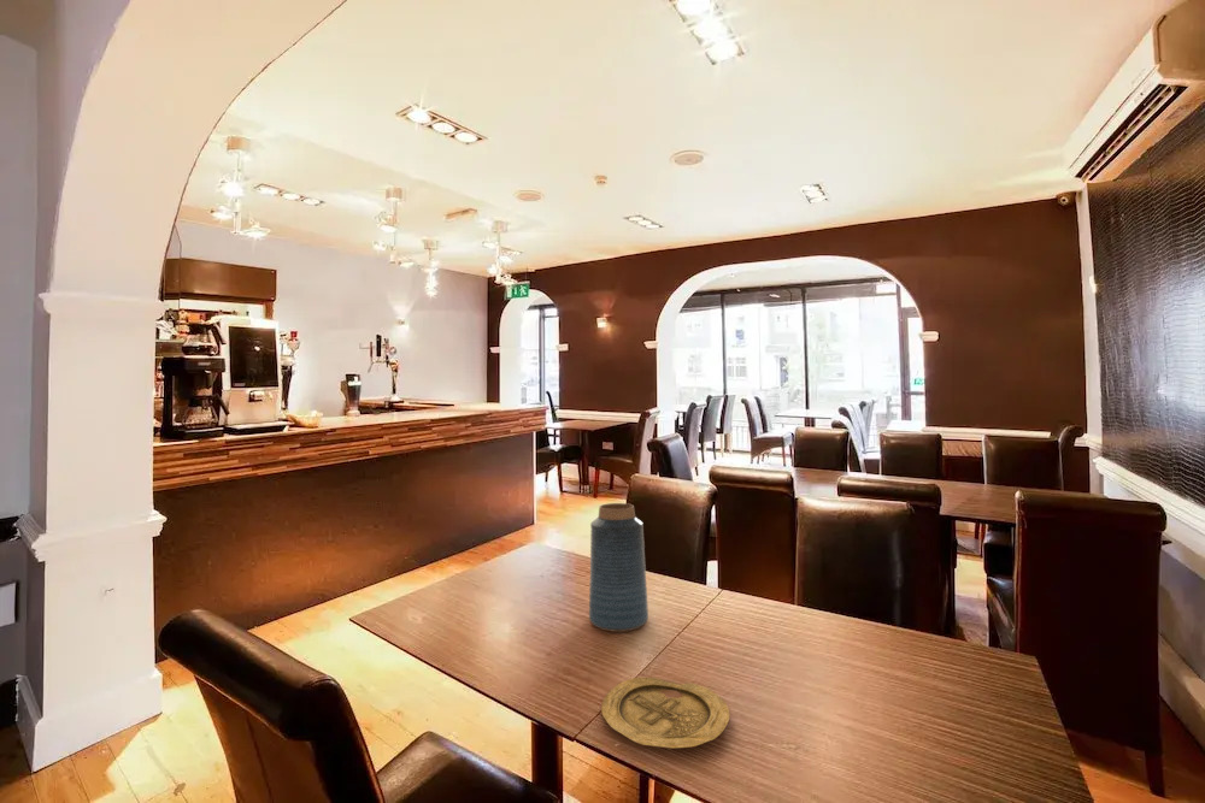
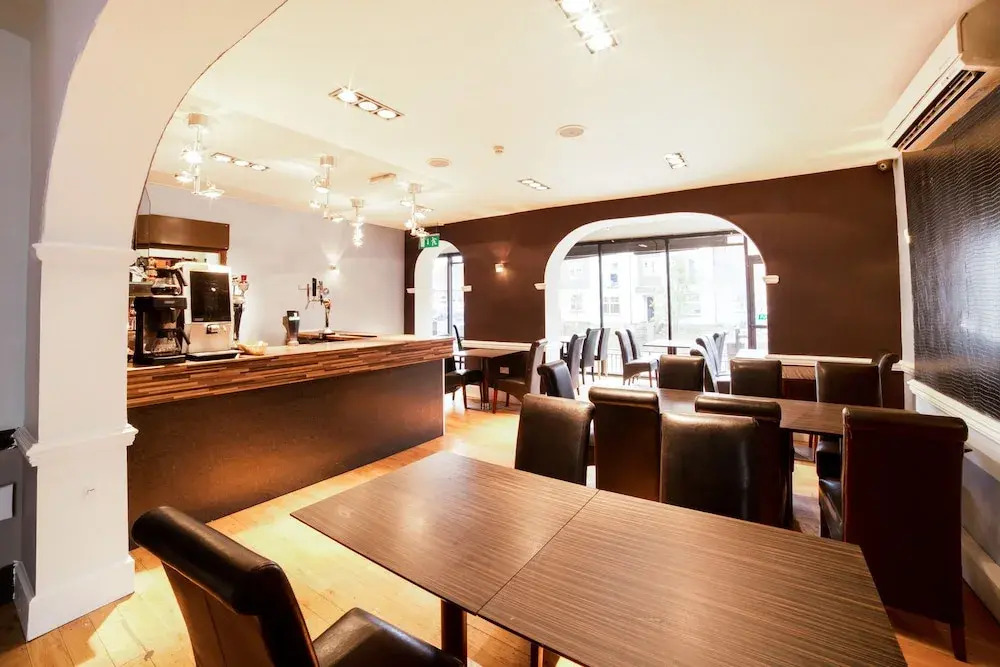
- plate [600,677,730,749]
- vase [588,502,649,633]
